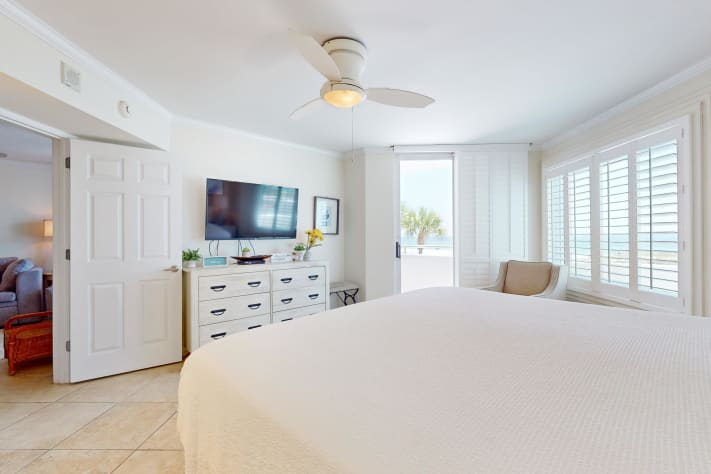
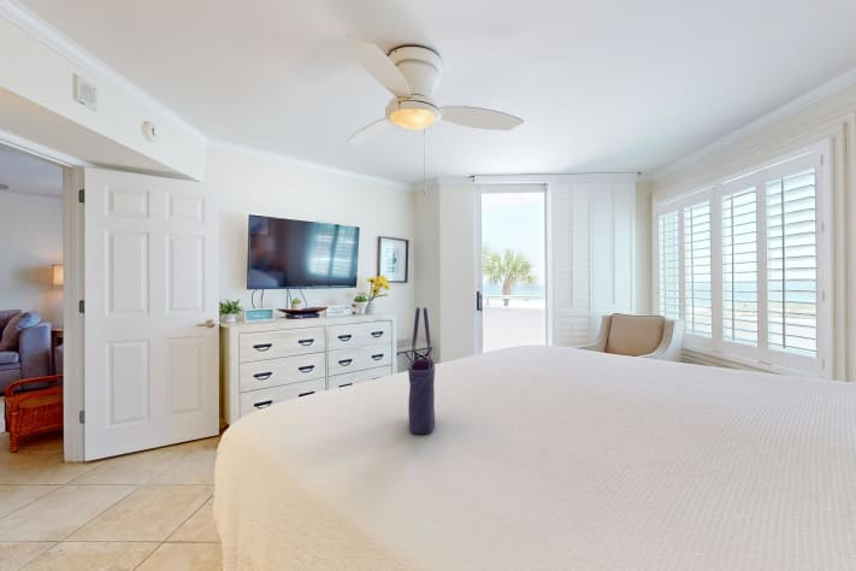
+ tote bag [407,306,436,435]
